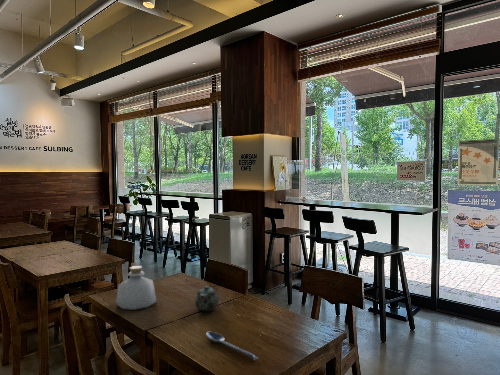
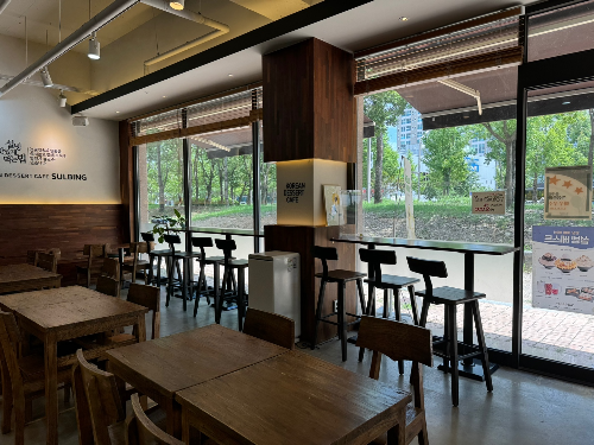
- spoon [205,331,259,361]
- chinaware [194,285,220,312]
- bottle [115,265,157,311]
